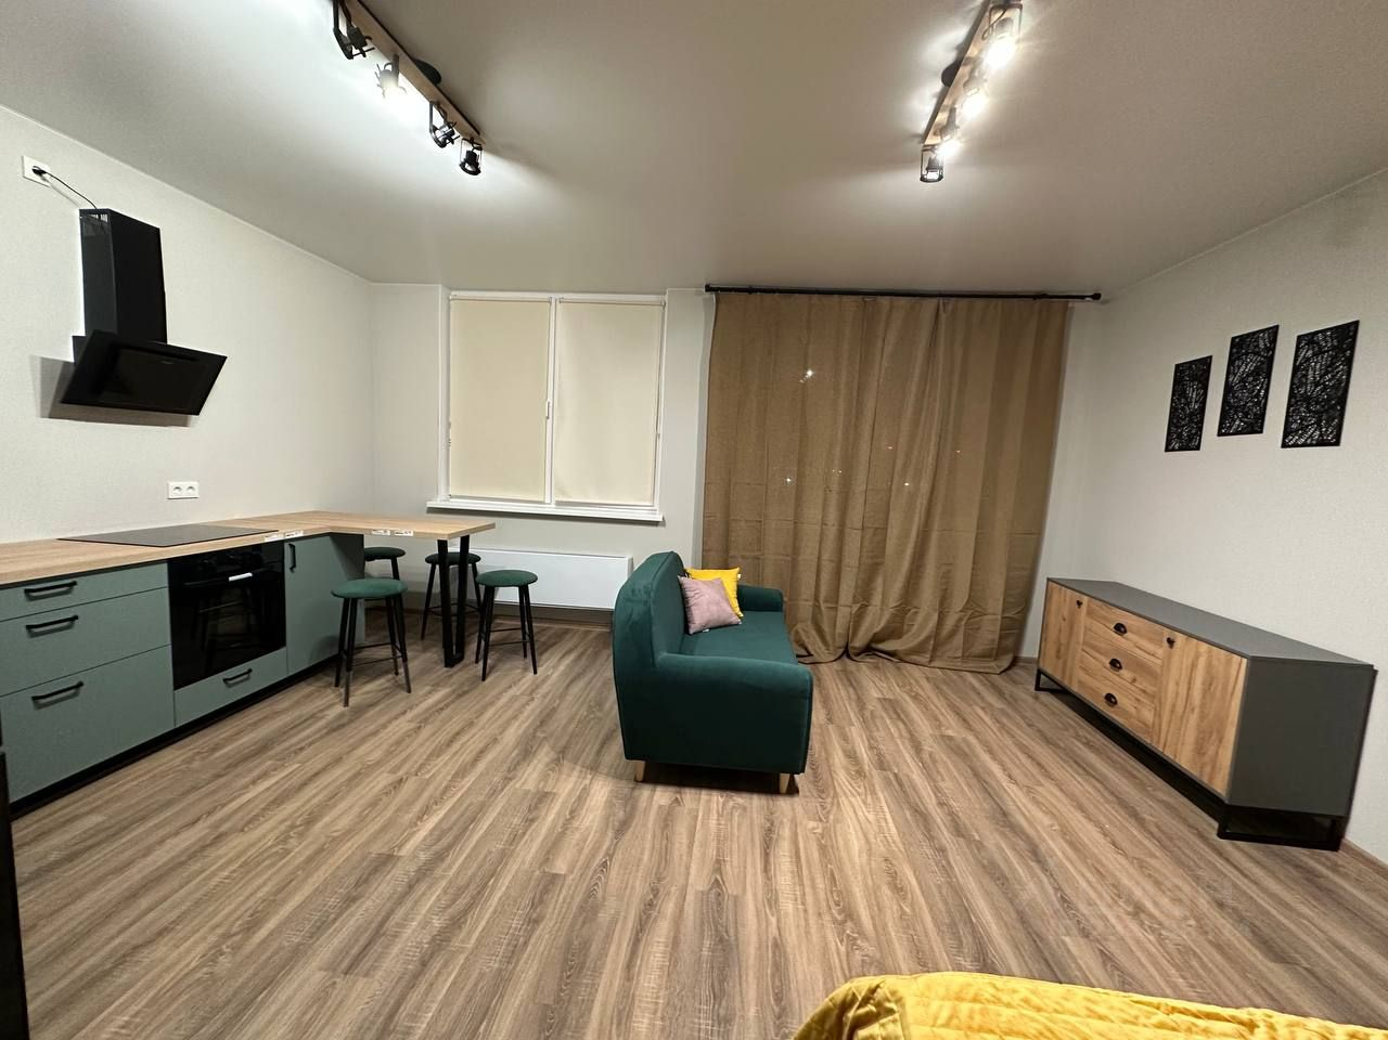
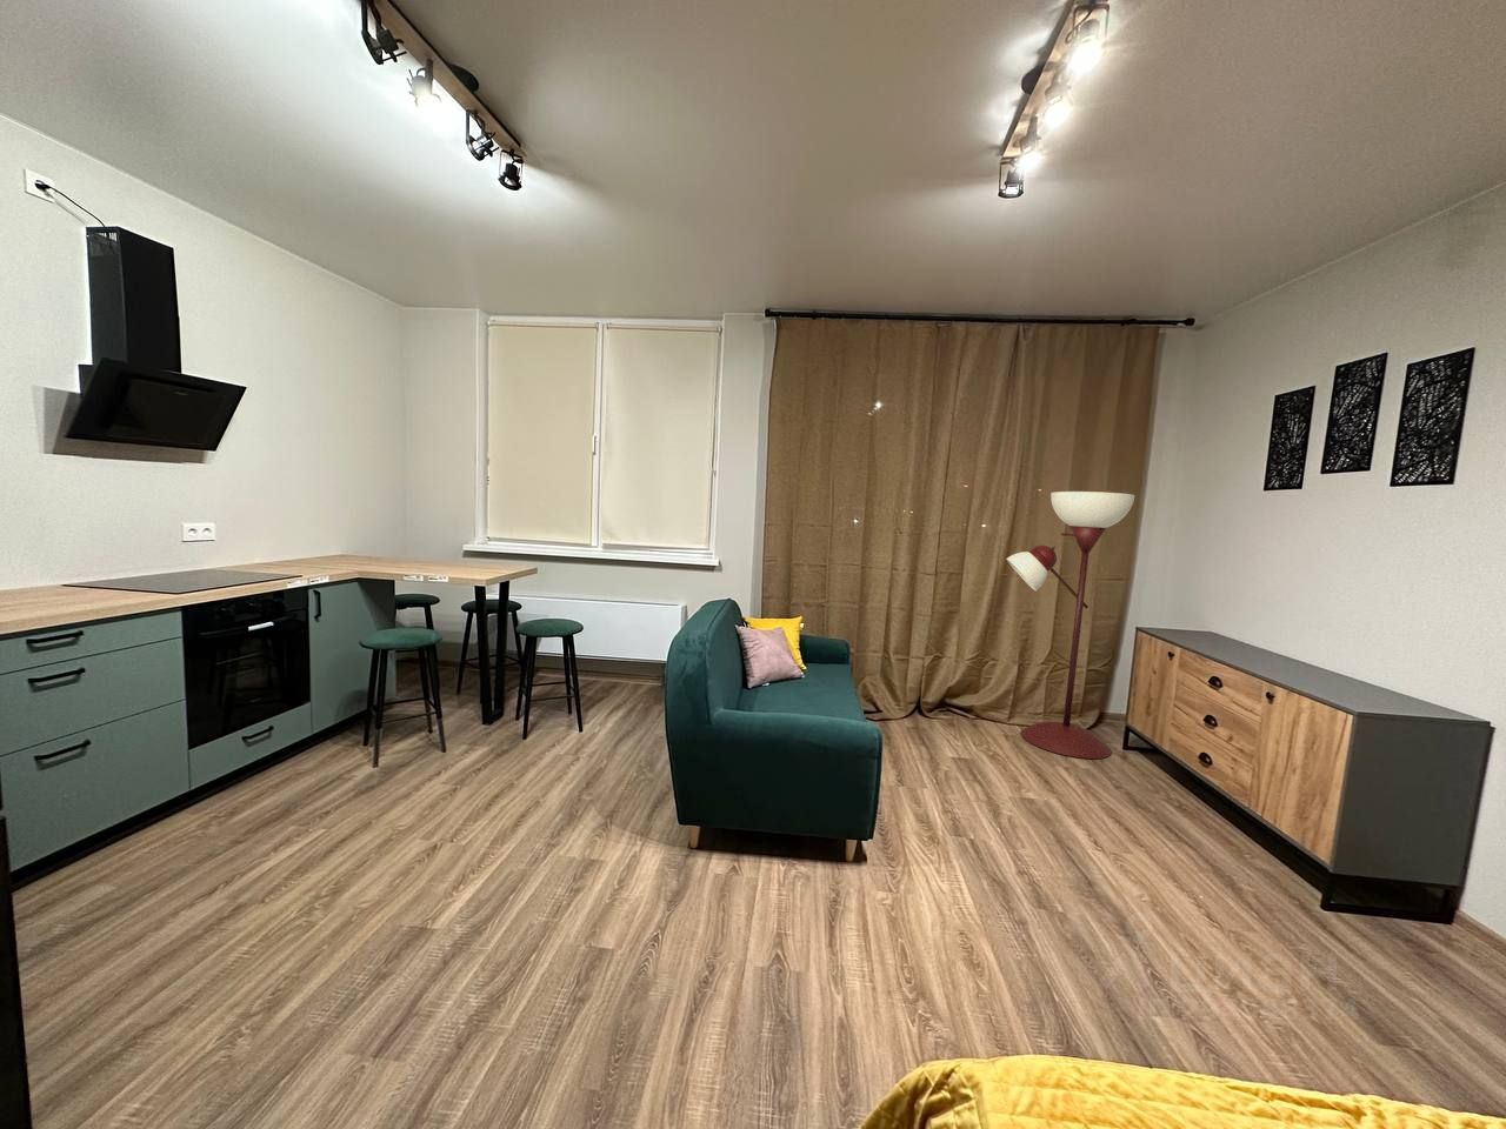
+ floor lamp [1006,491,1135,760]
